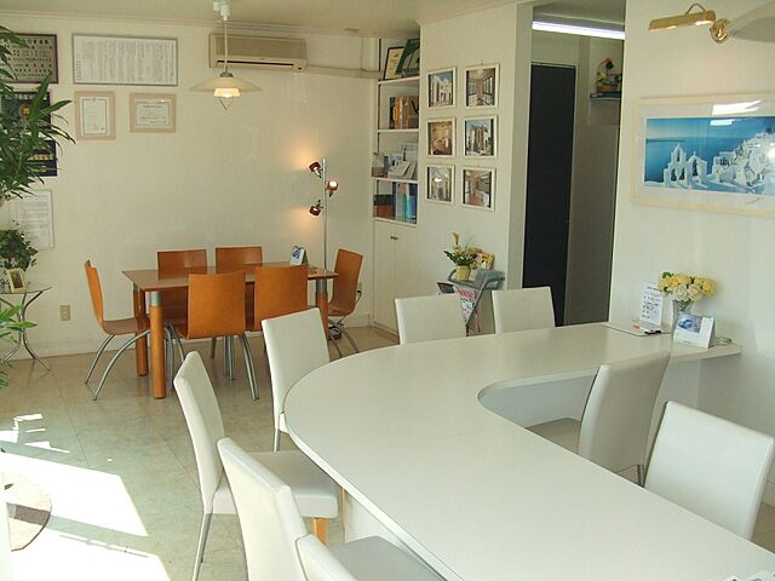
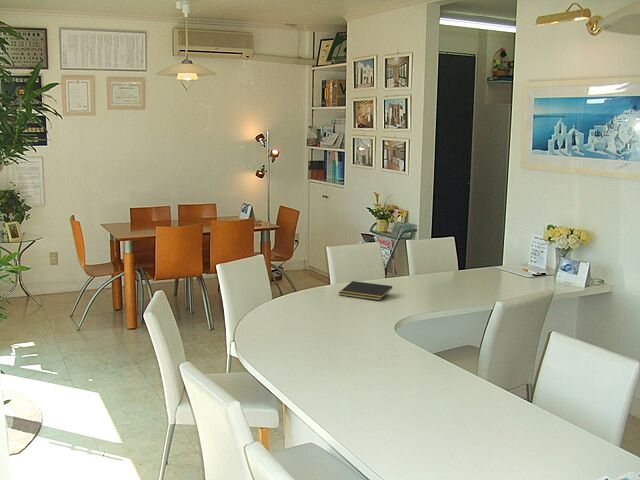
+ notepad [338,280,393,302]
